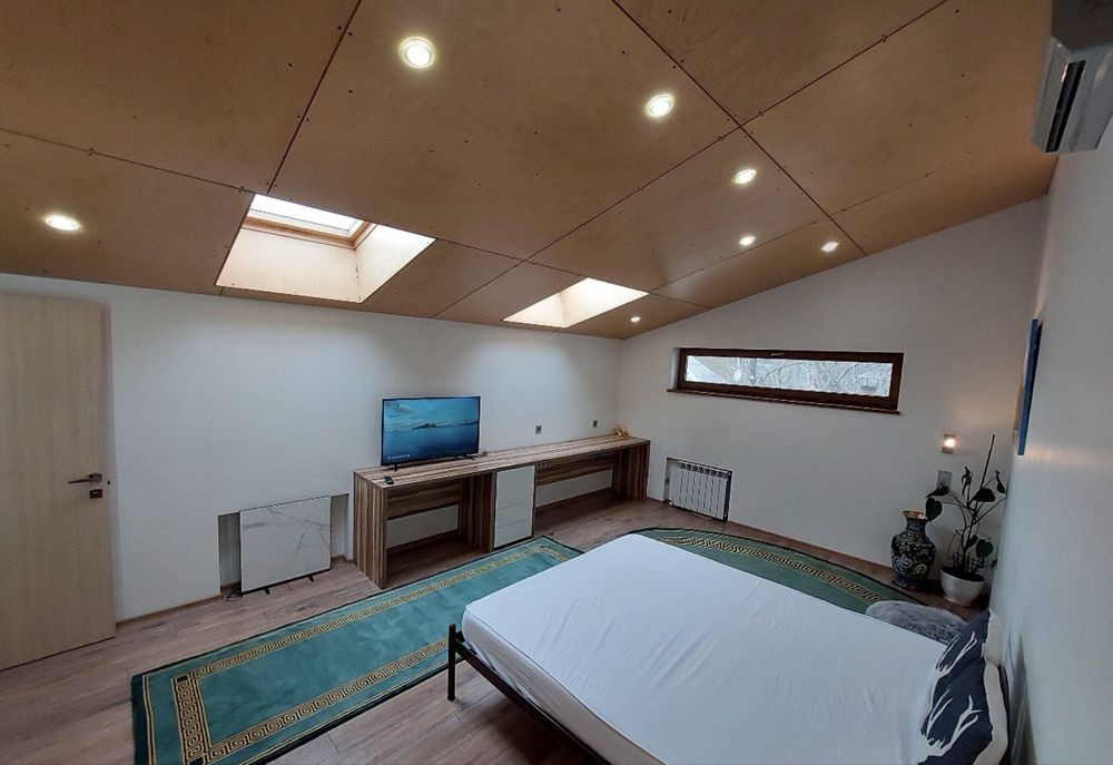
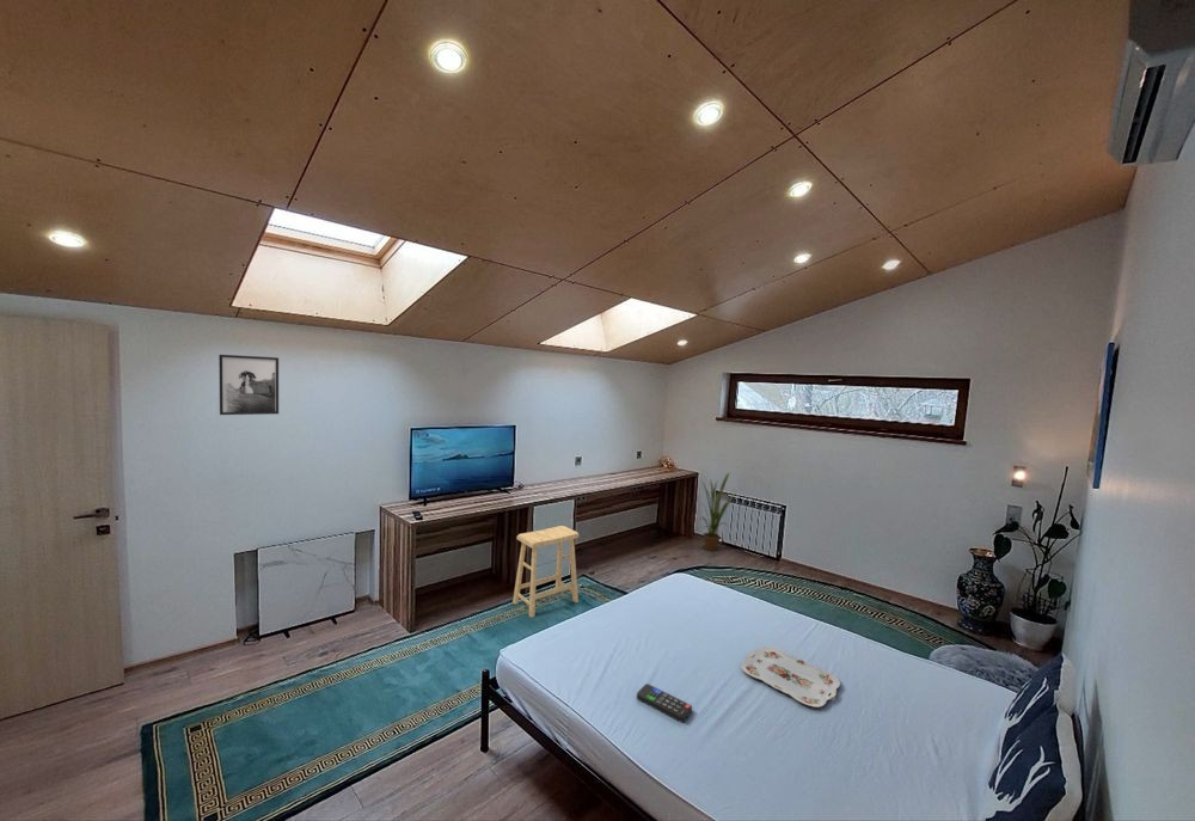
+ stool [511,525,580,618]
+ remote control [636,682,693,724]
+ serving tray [740,645,841,709]
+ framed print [217,354,280,416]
+ house plant [698,472,737,552]
